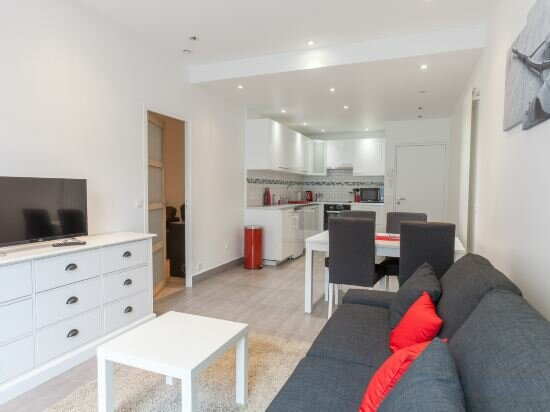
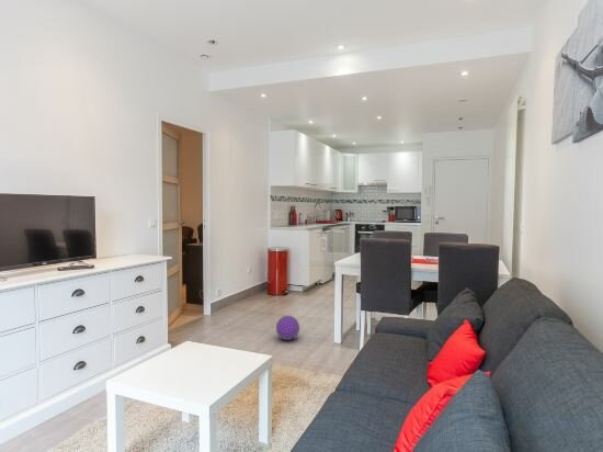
+ ball [275,315,300,341]
